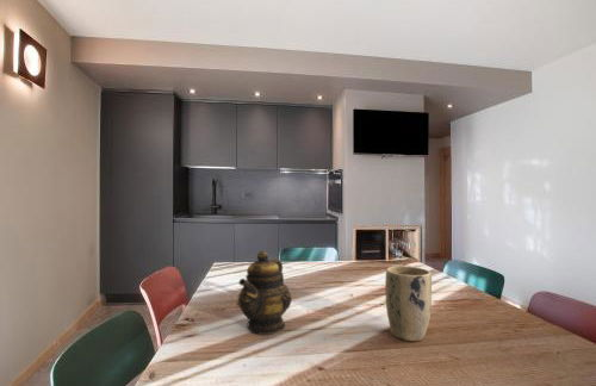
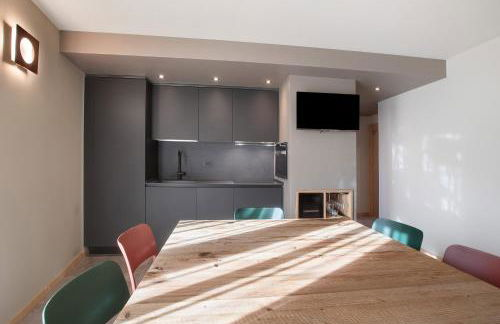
- teapot [237,249,293,336]
- plant pot [384,264,433,342]
